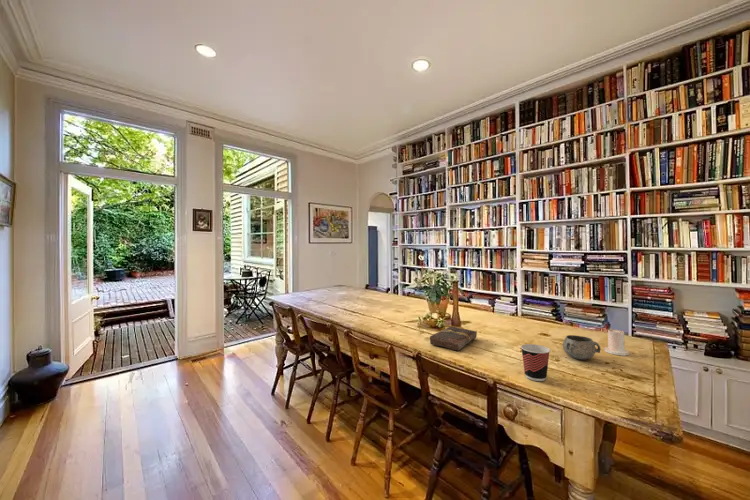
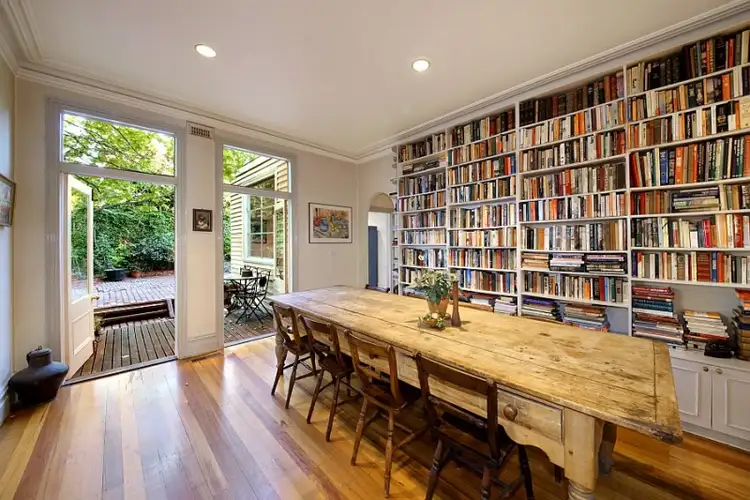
- cup [520,343,551,382]
- book [429,325,478,351]
- decorative bowl [562,334,601,361]
- candle [603,326,630,357]
